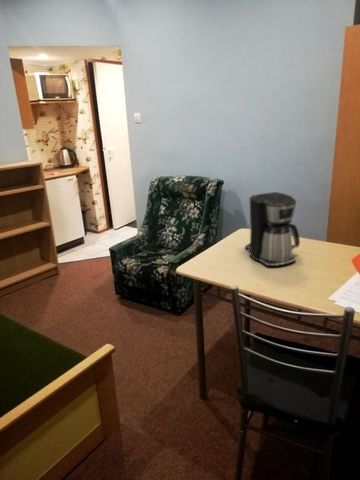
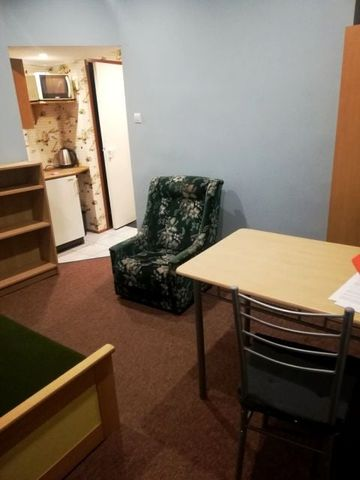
- coffee maker [244,191,301,267]
